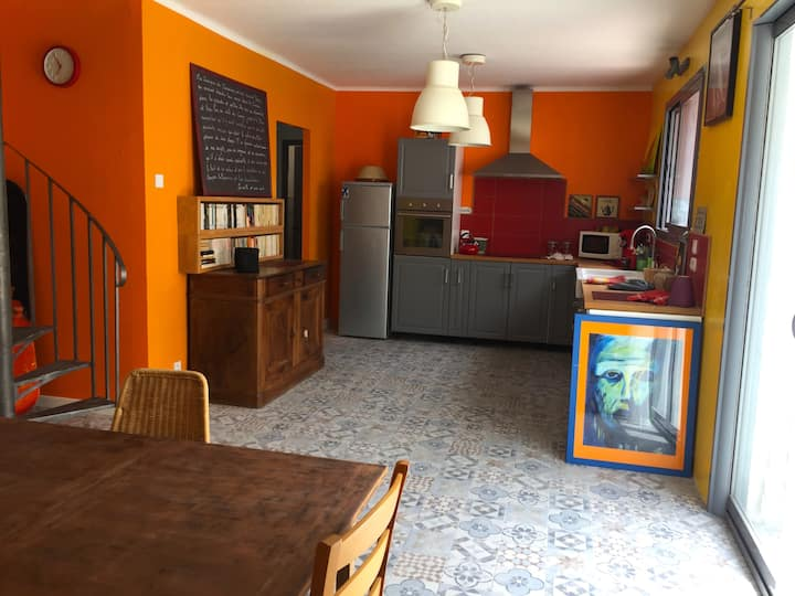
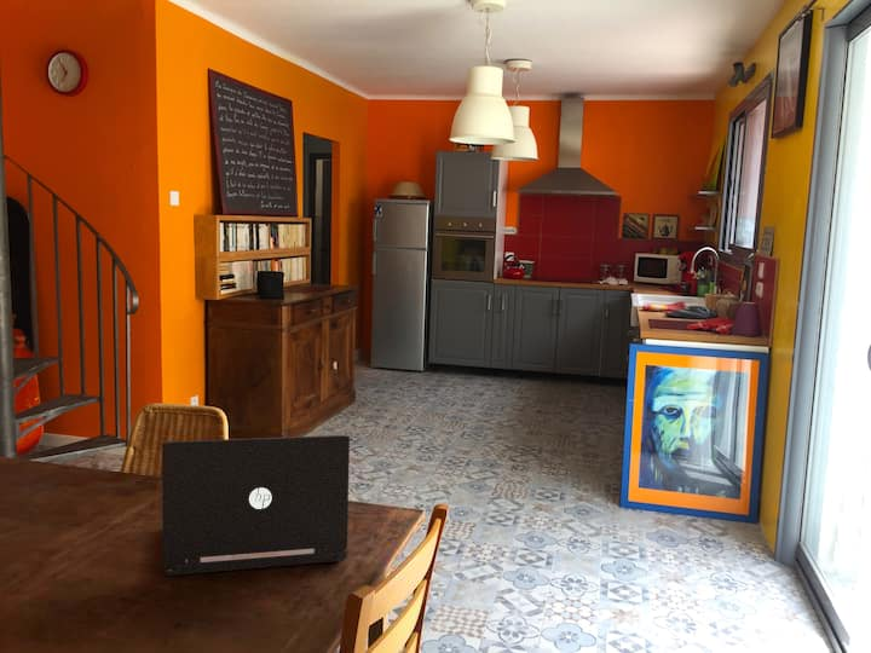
+ laptop [161,434,351,577]
